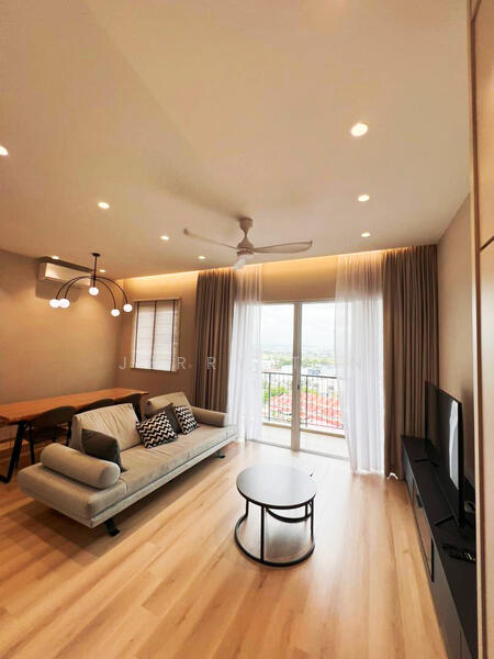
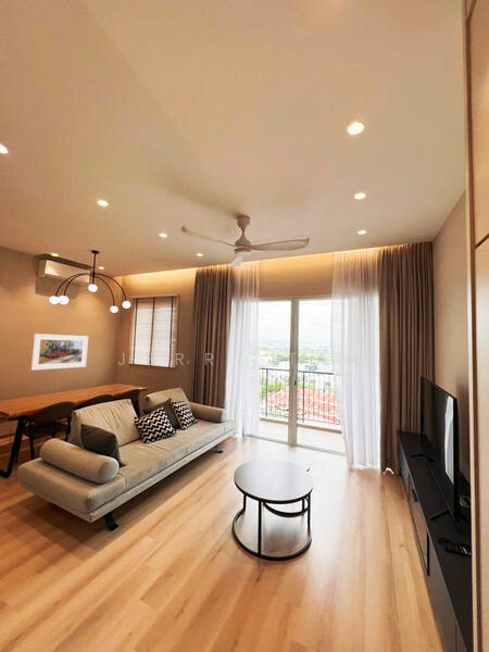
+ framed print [30,333,89,372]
